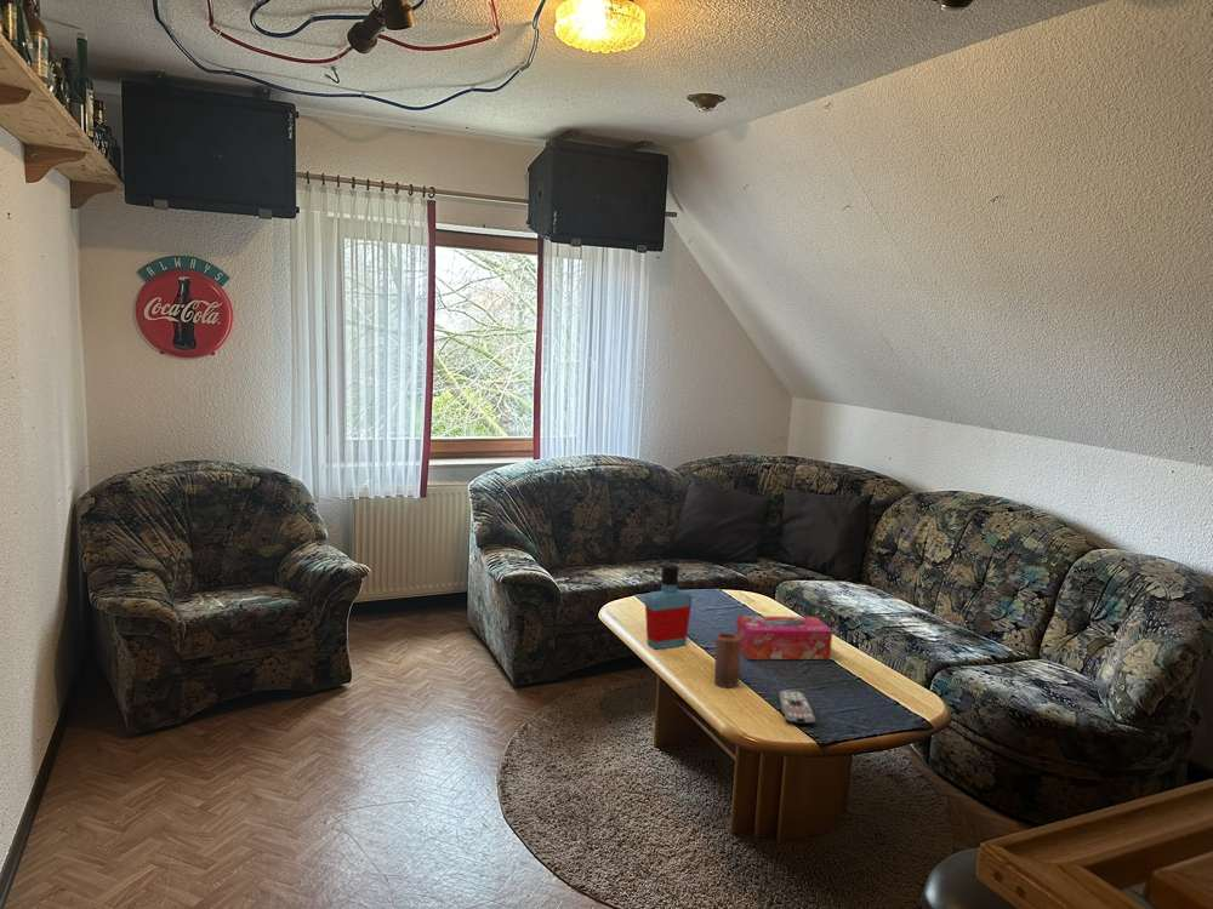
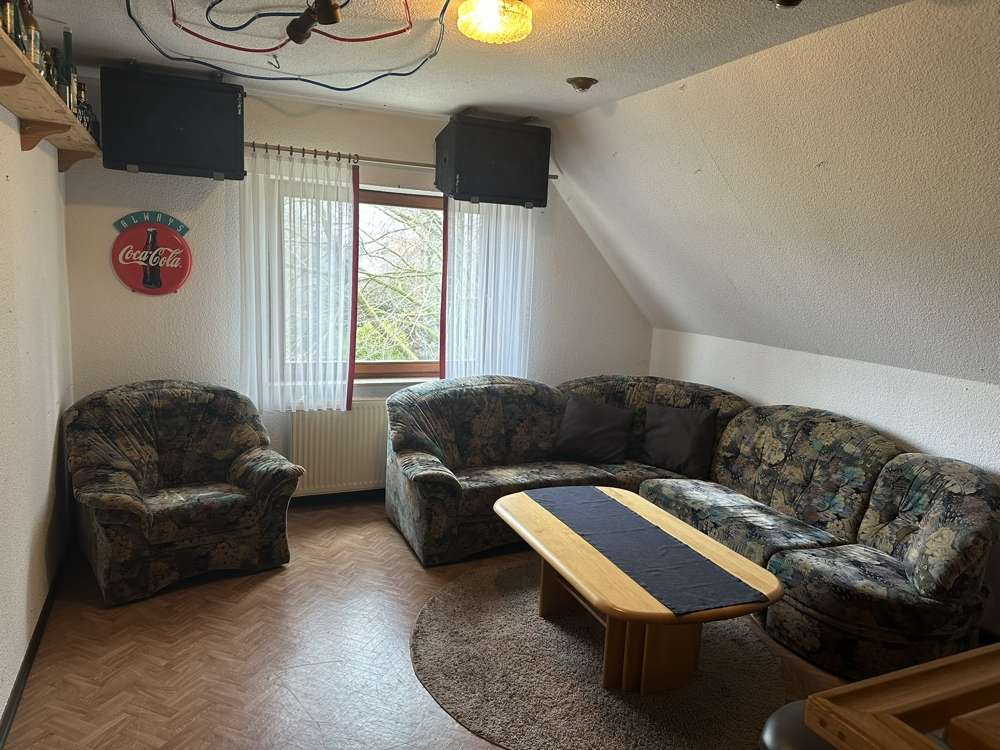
- remote control [778,688,816,725]
- tissue box [735,614,833,661]
- candle [713,631,741,688]
- bottle [644,562,694,650]
